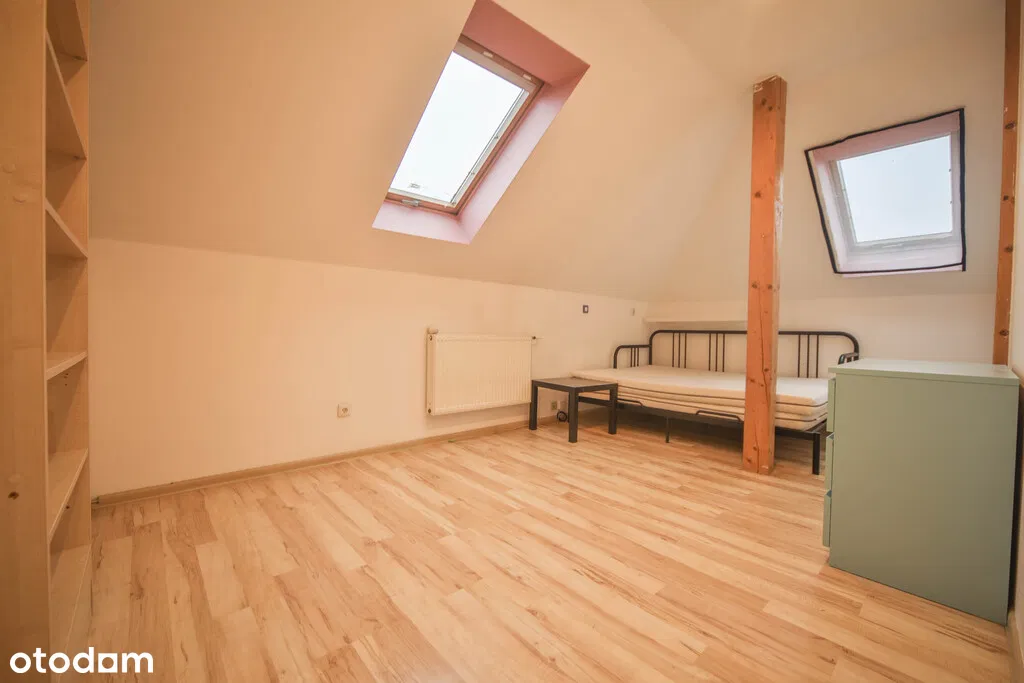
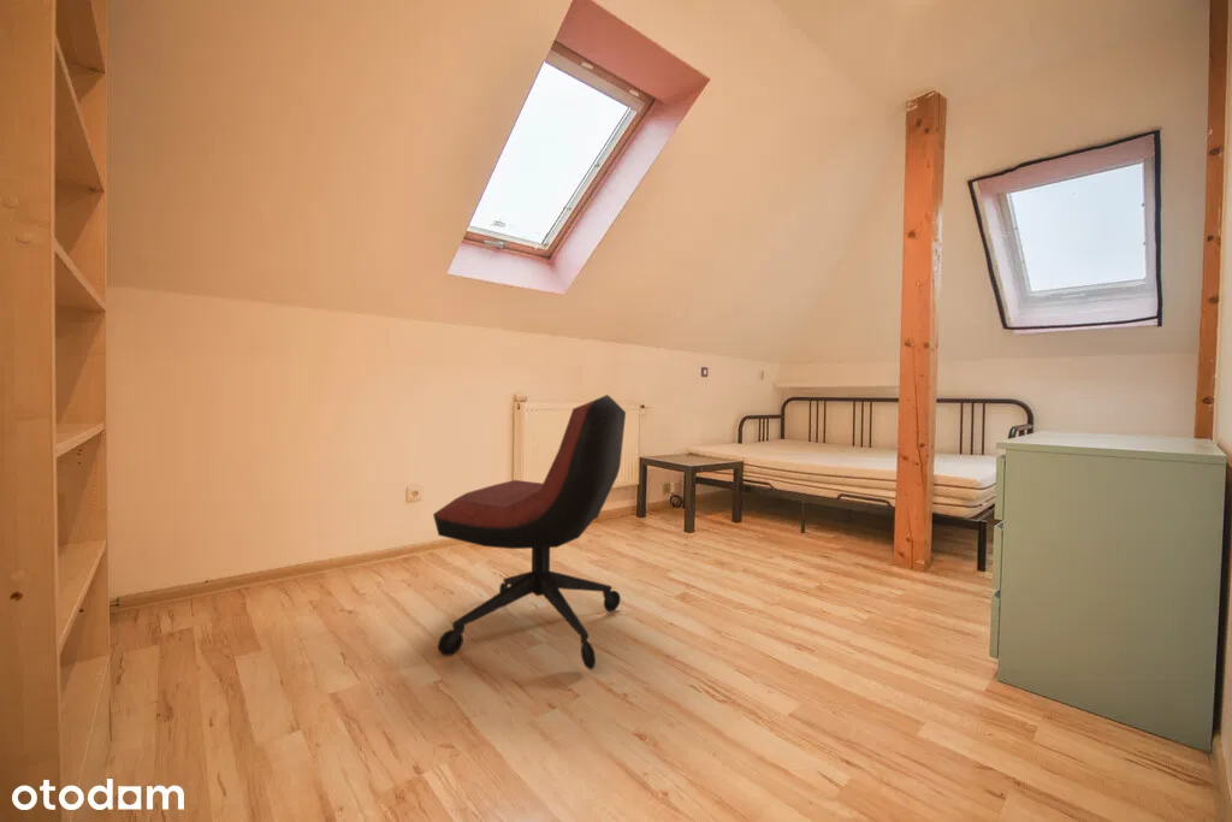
+ office chair [432,394,627,670]
